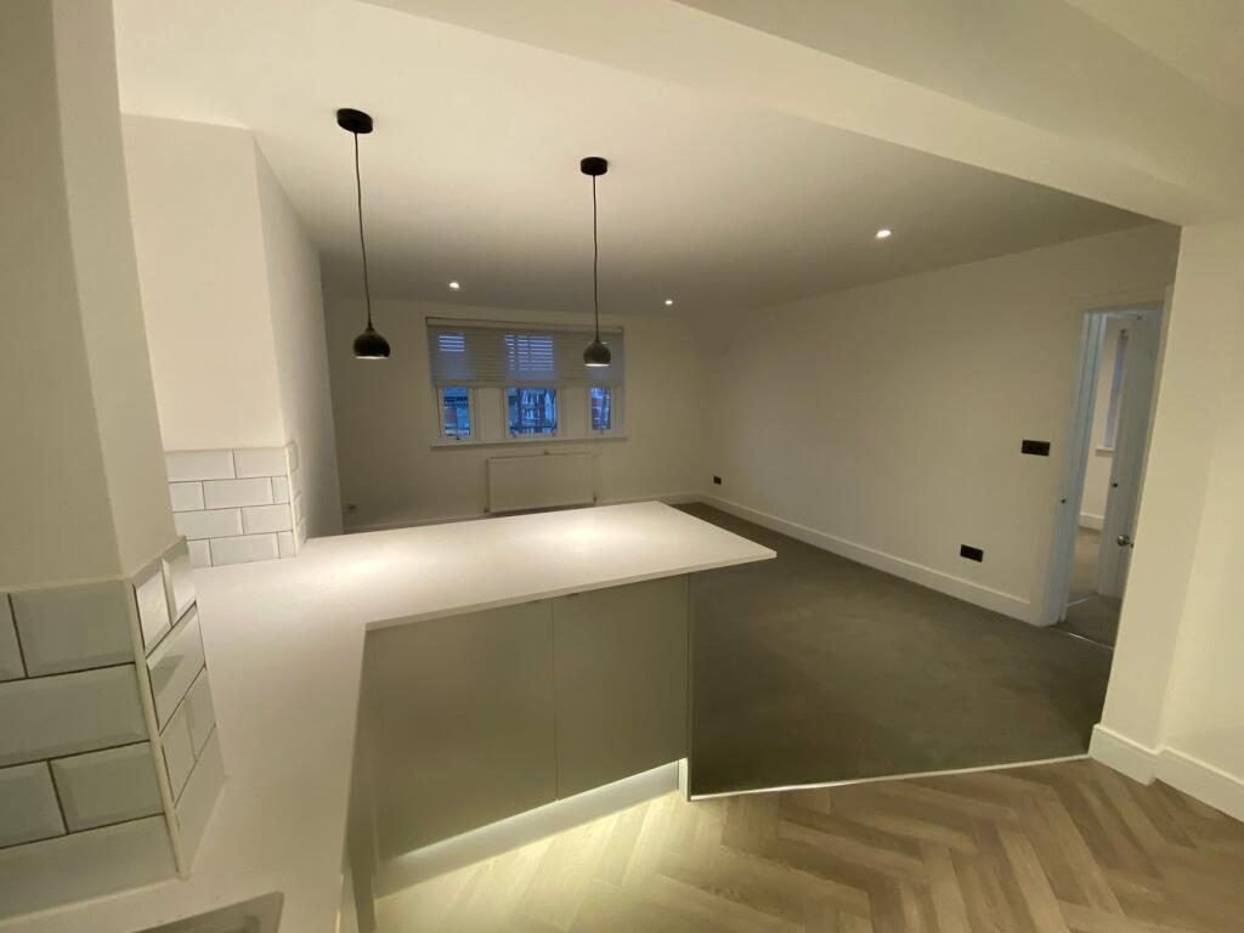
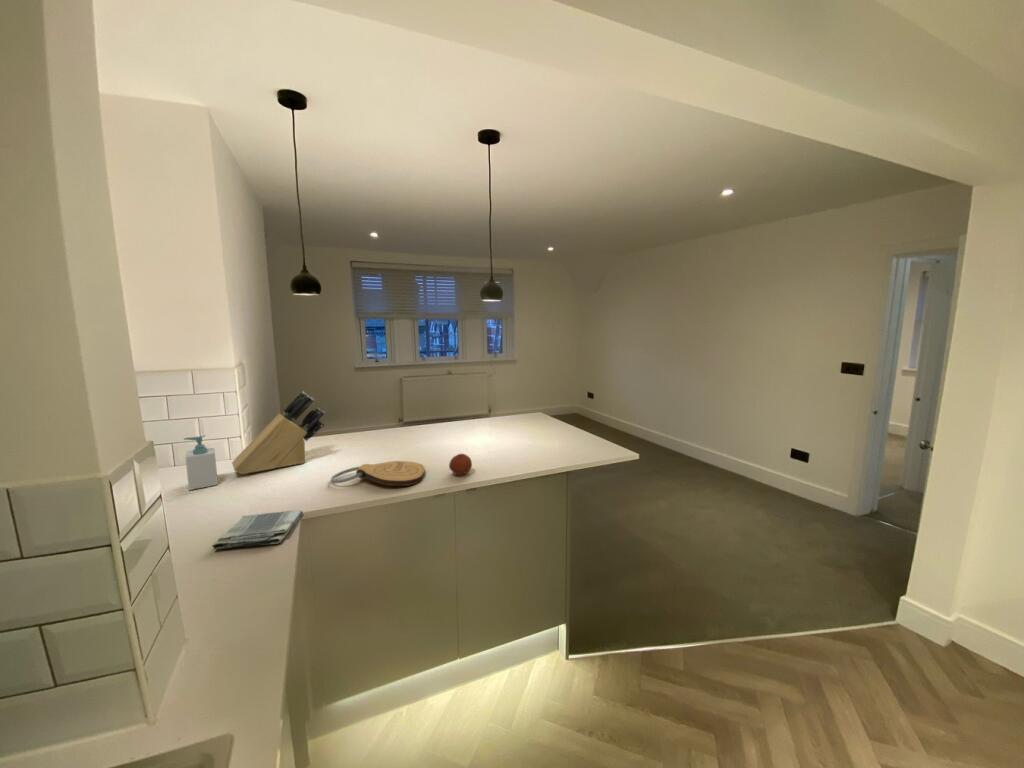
+ knife block [231,390,326,475]
+ fruit [448,453,473,475]
+ dish towel [211,510,304,550]
+ soap bottle [183,434,218,491]
+ key chain [330,460,426,487]
